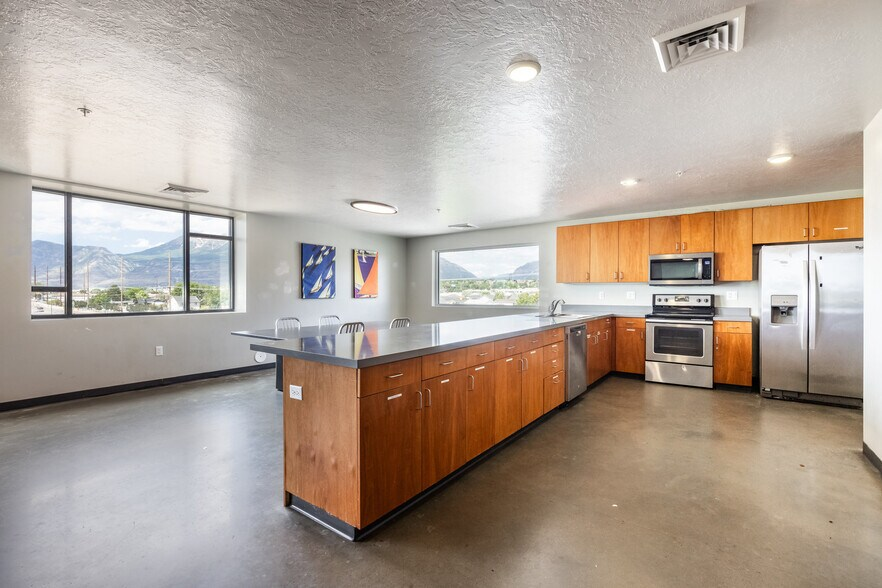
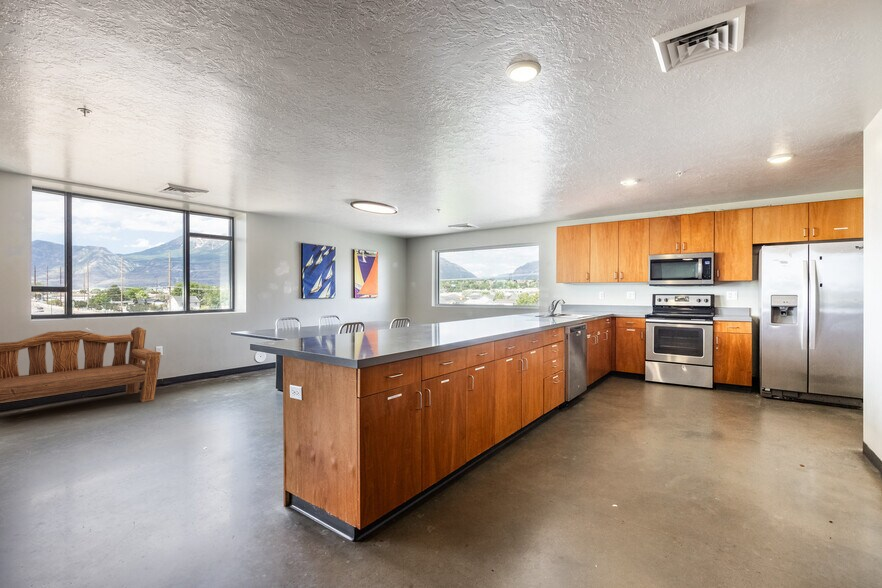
+ bench [0,326,162,404]
